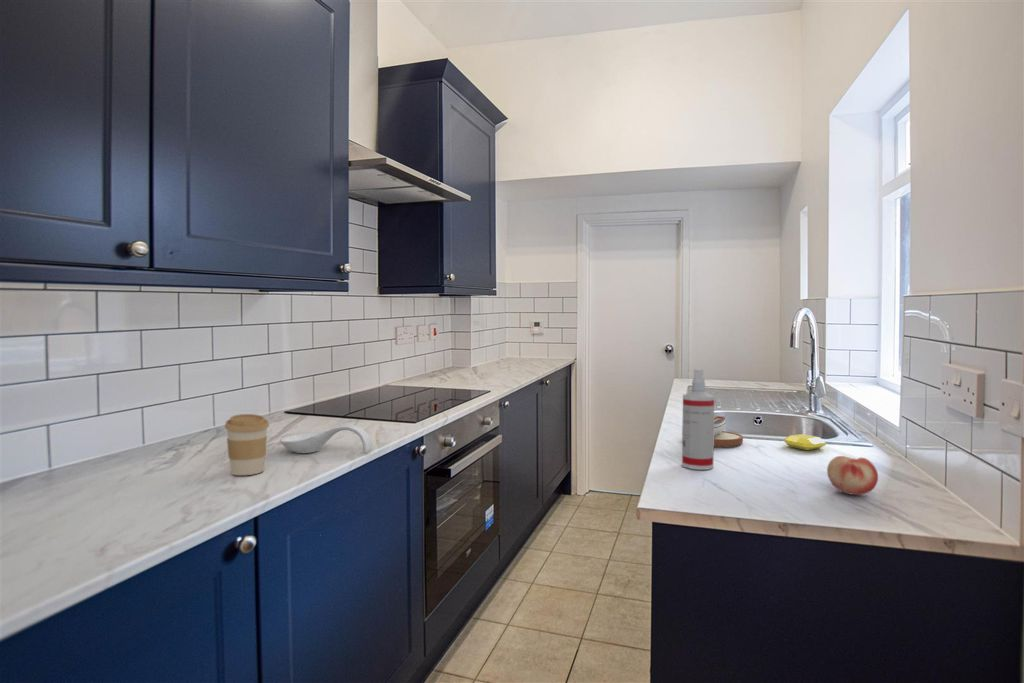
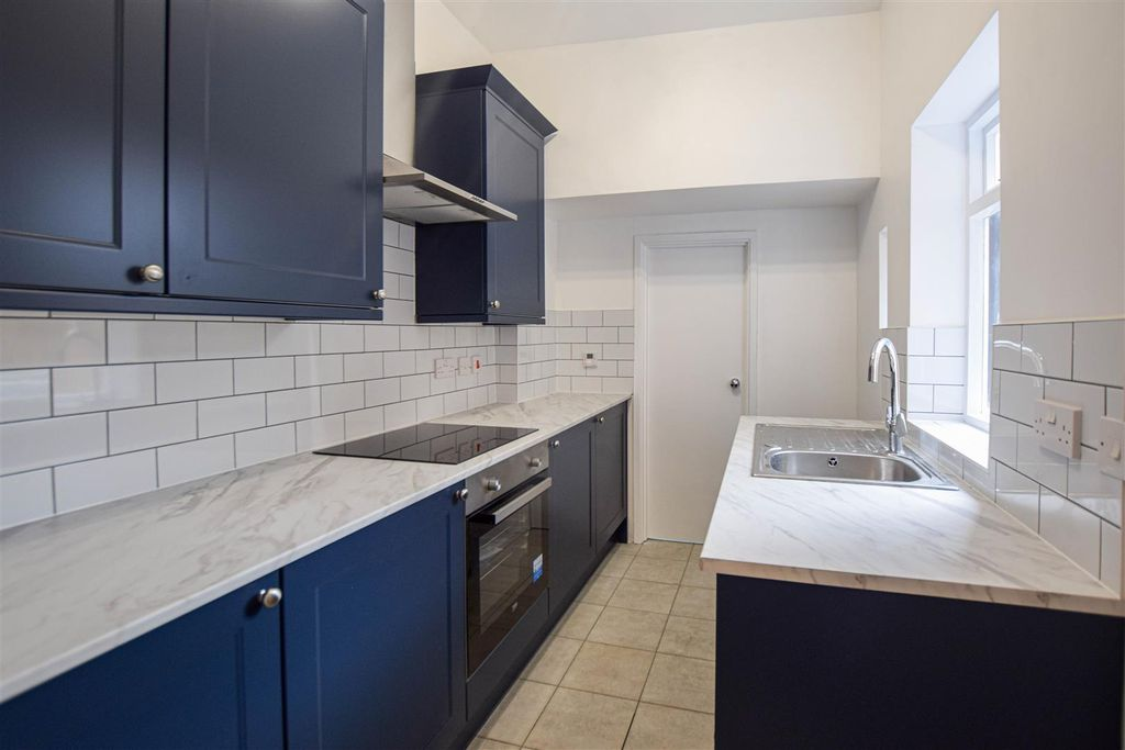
- spoon rest [280,423,373,454]
- soap bar [783,433,826,451]
- coffee cup [224,413,270,476]
- soap dish [714,415,744,448]
- fruit [826,455,879,496]
- spray bottle [681,368,715,471]
